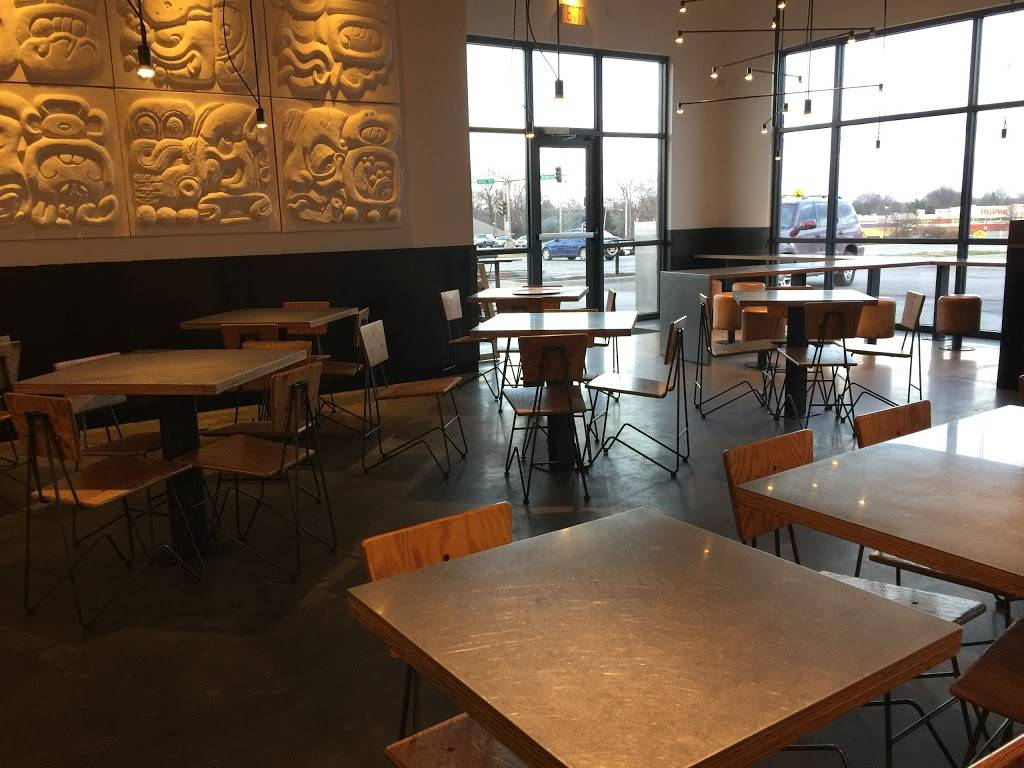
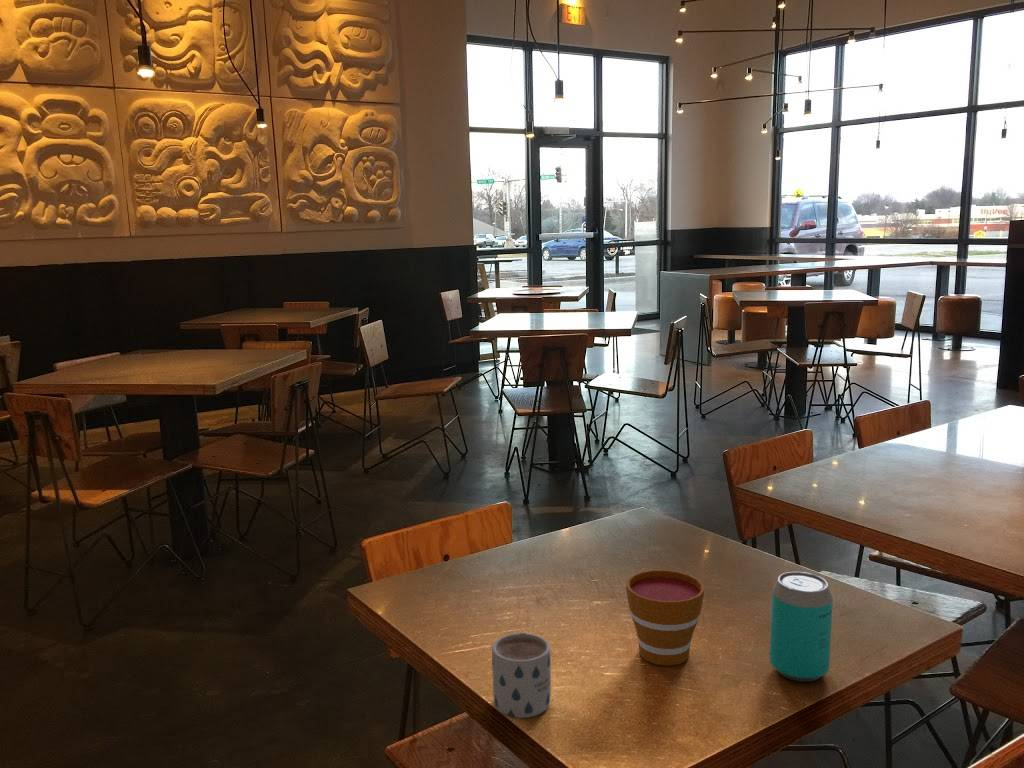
+ mug [491,632,552,719]
+ cup [625,569,705,667]
+ beverage can [769,571,834,683]
